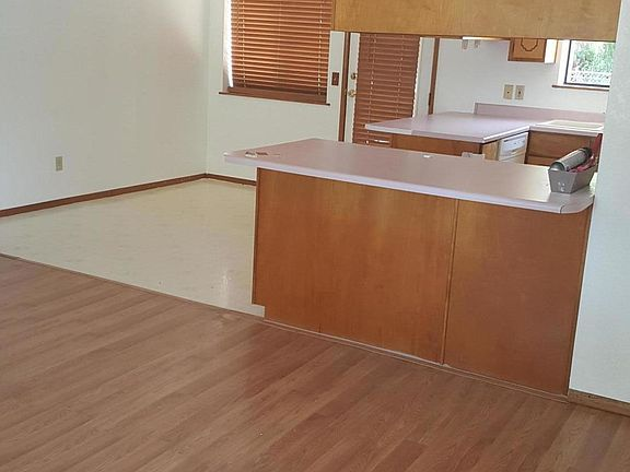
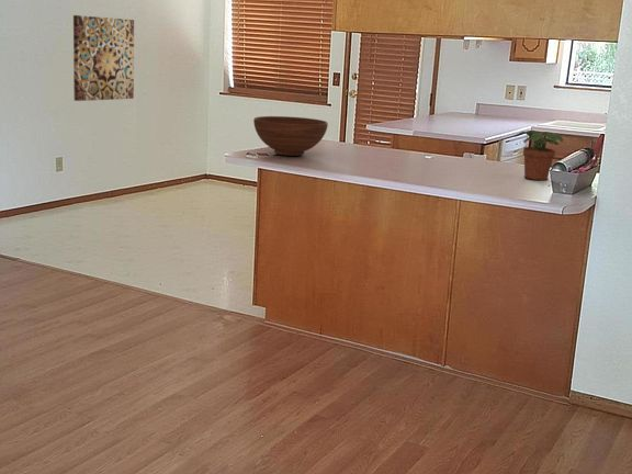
+ fruit bowl [252,115,329,157]
+ wall art [72,14,135,102]
+ potted plant [514,129,564,181]
